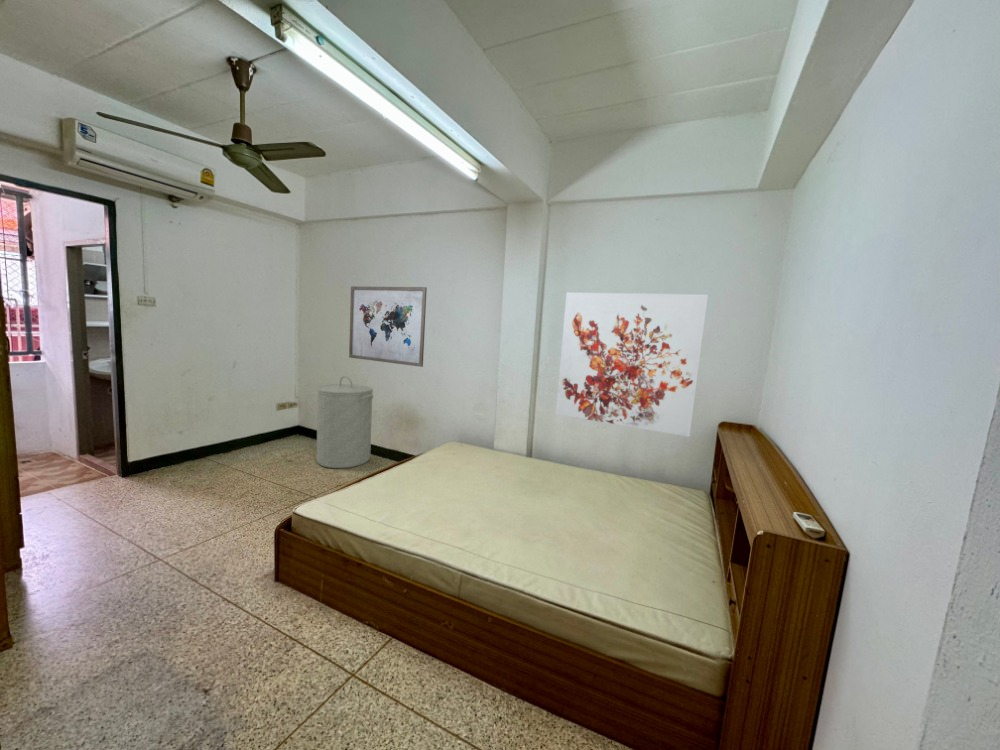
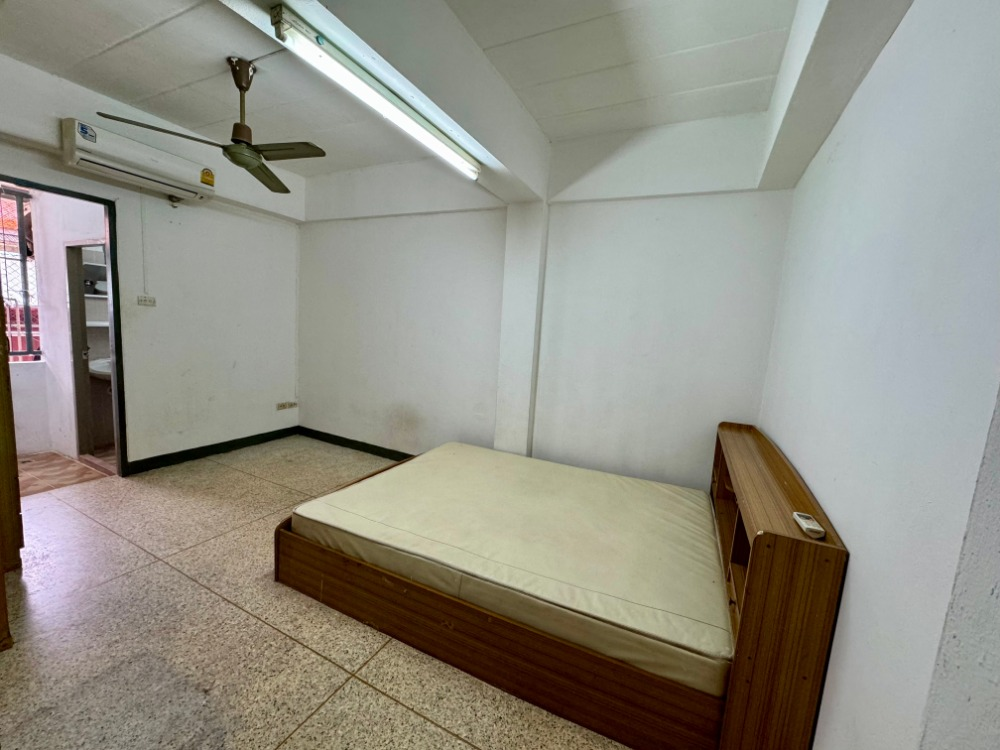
- wall art [555,292,709,438]
- wall art [348,285,428,368]
- laundry hamper [316,375,374,469]
